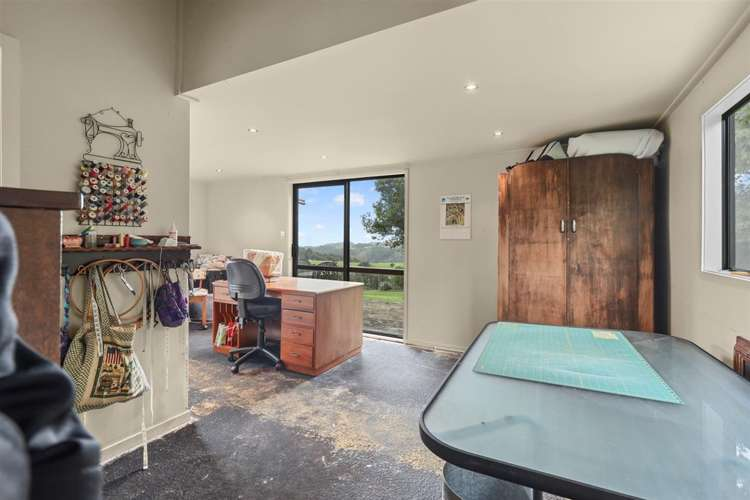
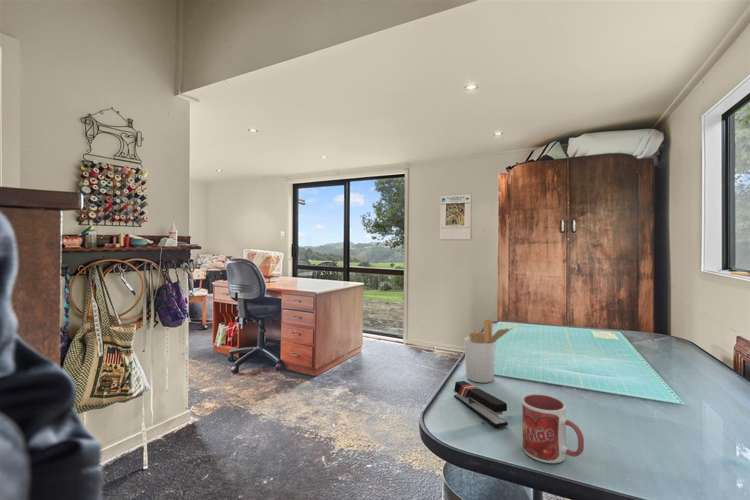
+ stapler [453,380,509,428]
+ mug [521,393,585,464]
+ utensil holder [463,318,514,384]
